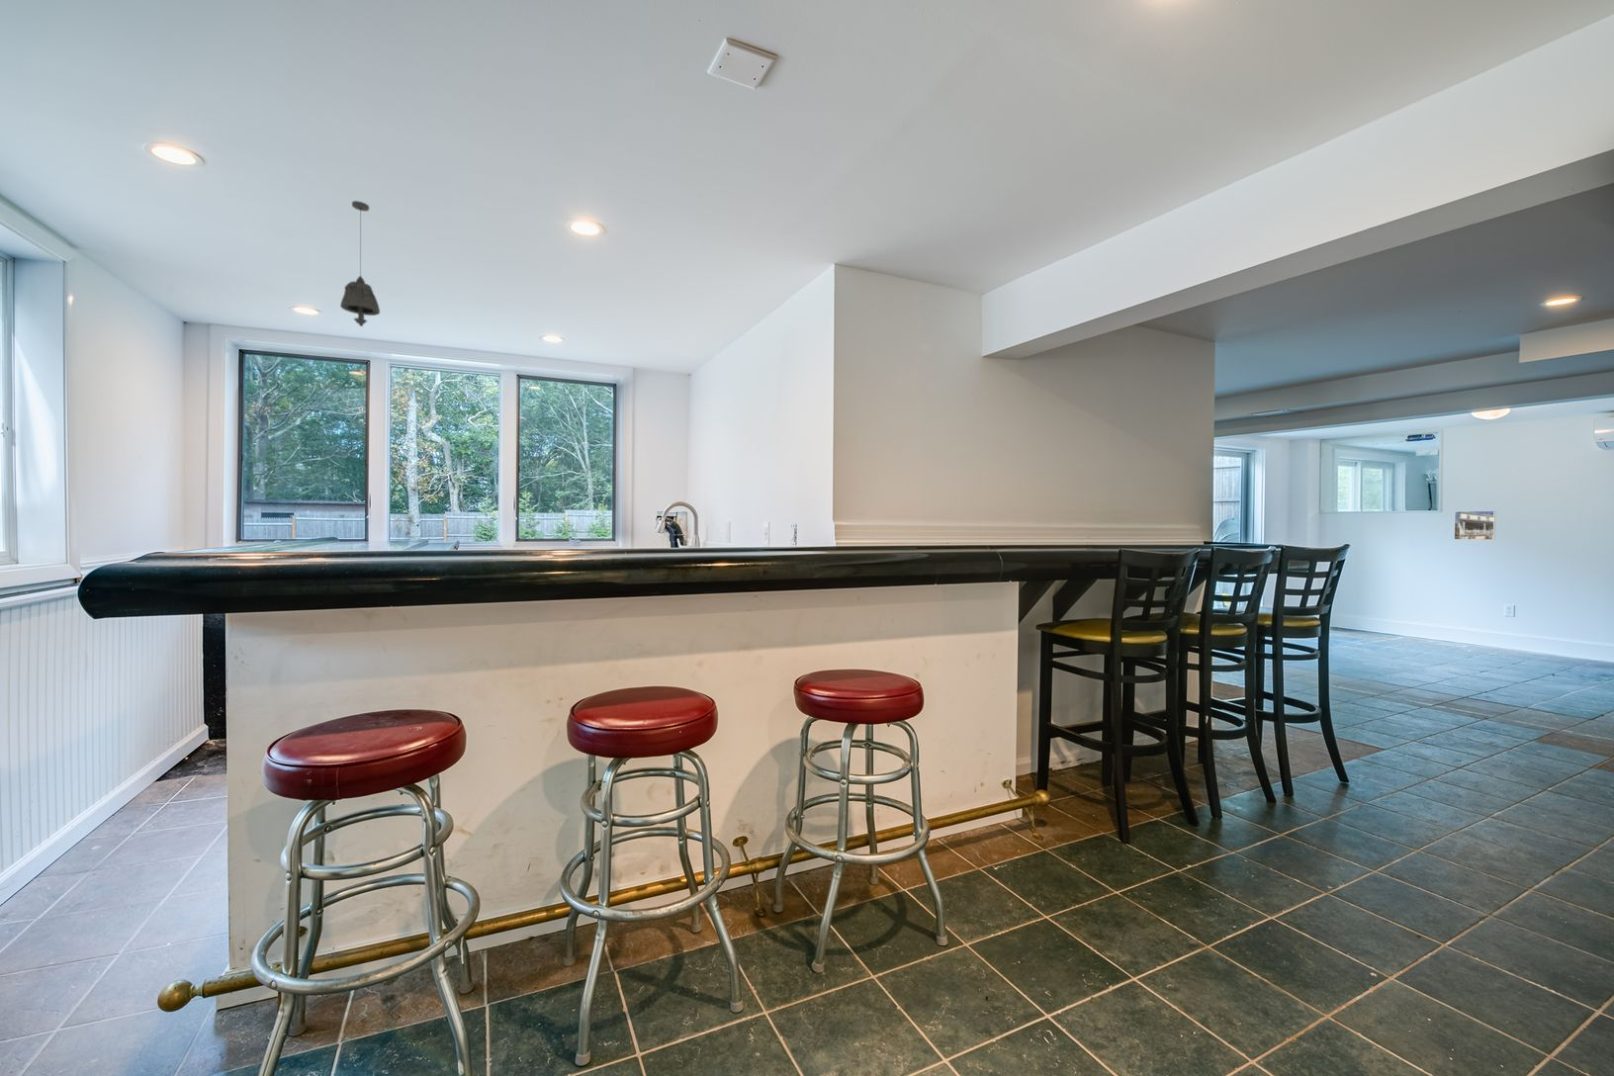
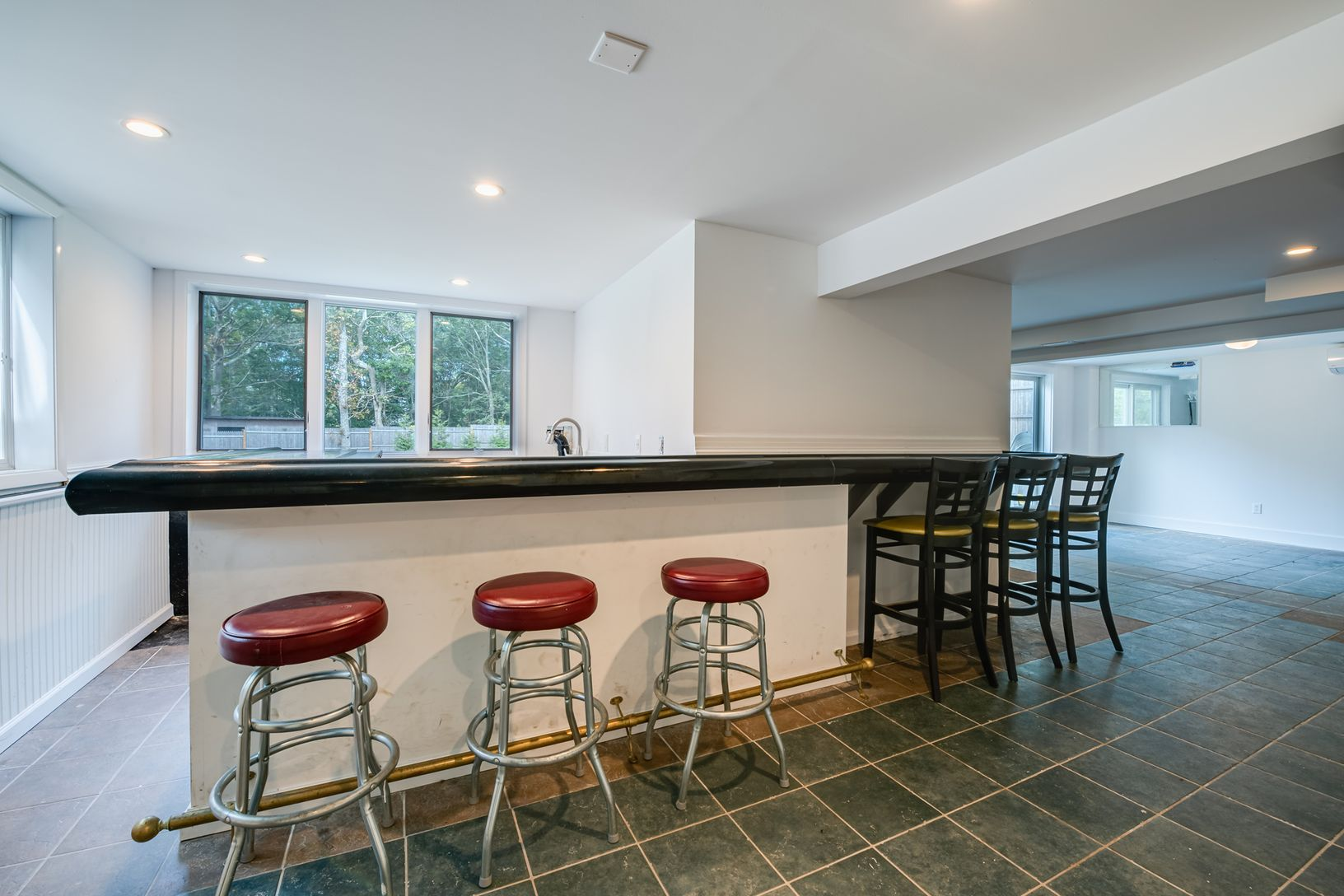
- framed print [1453,509,1496,540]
- pendant light [339,199,381,328]
